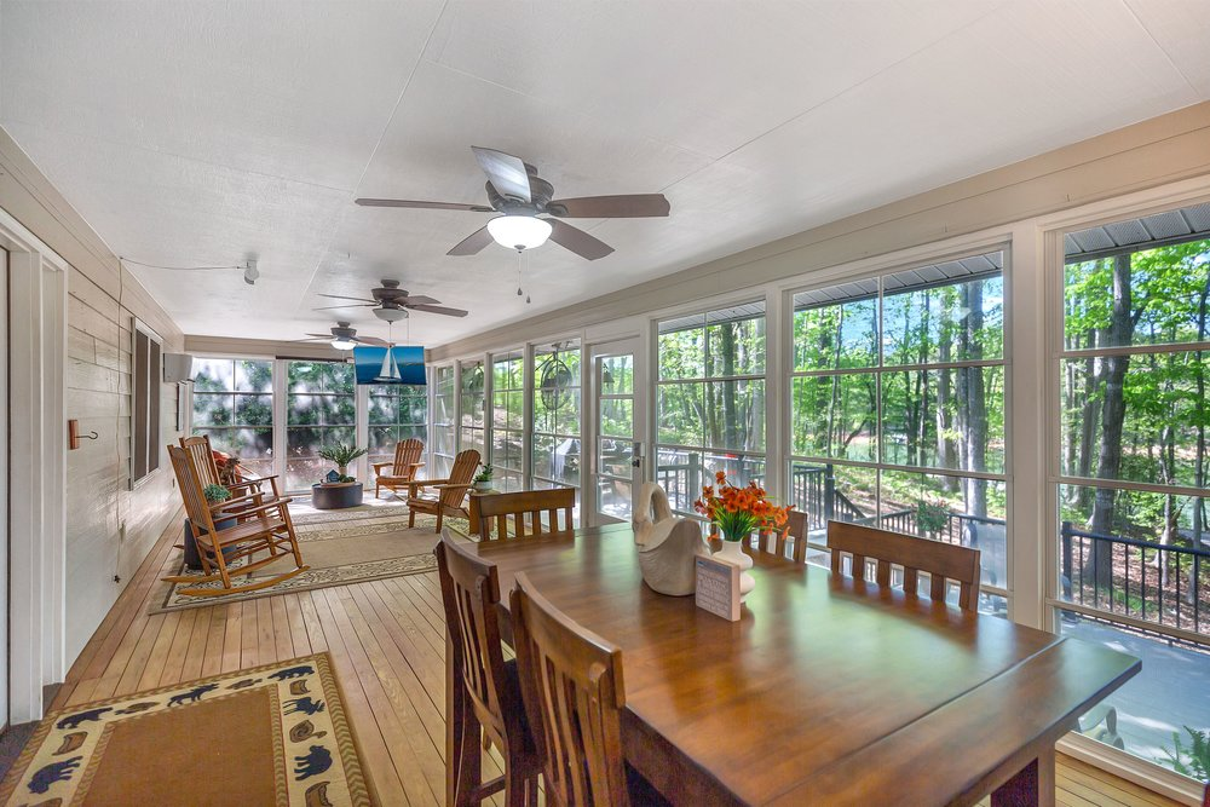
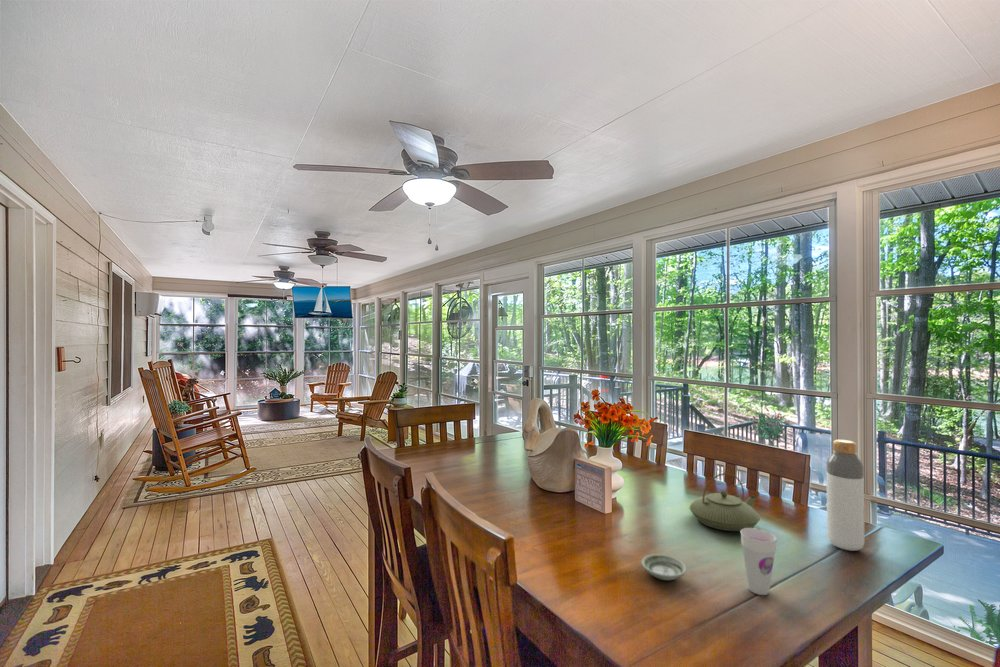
+ teapot [689,472,761,532]
+ saucer [640,553,687,581]
+ cup [739,527,778,596]
+ bottle [826,439,865,552]
